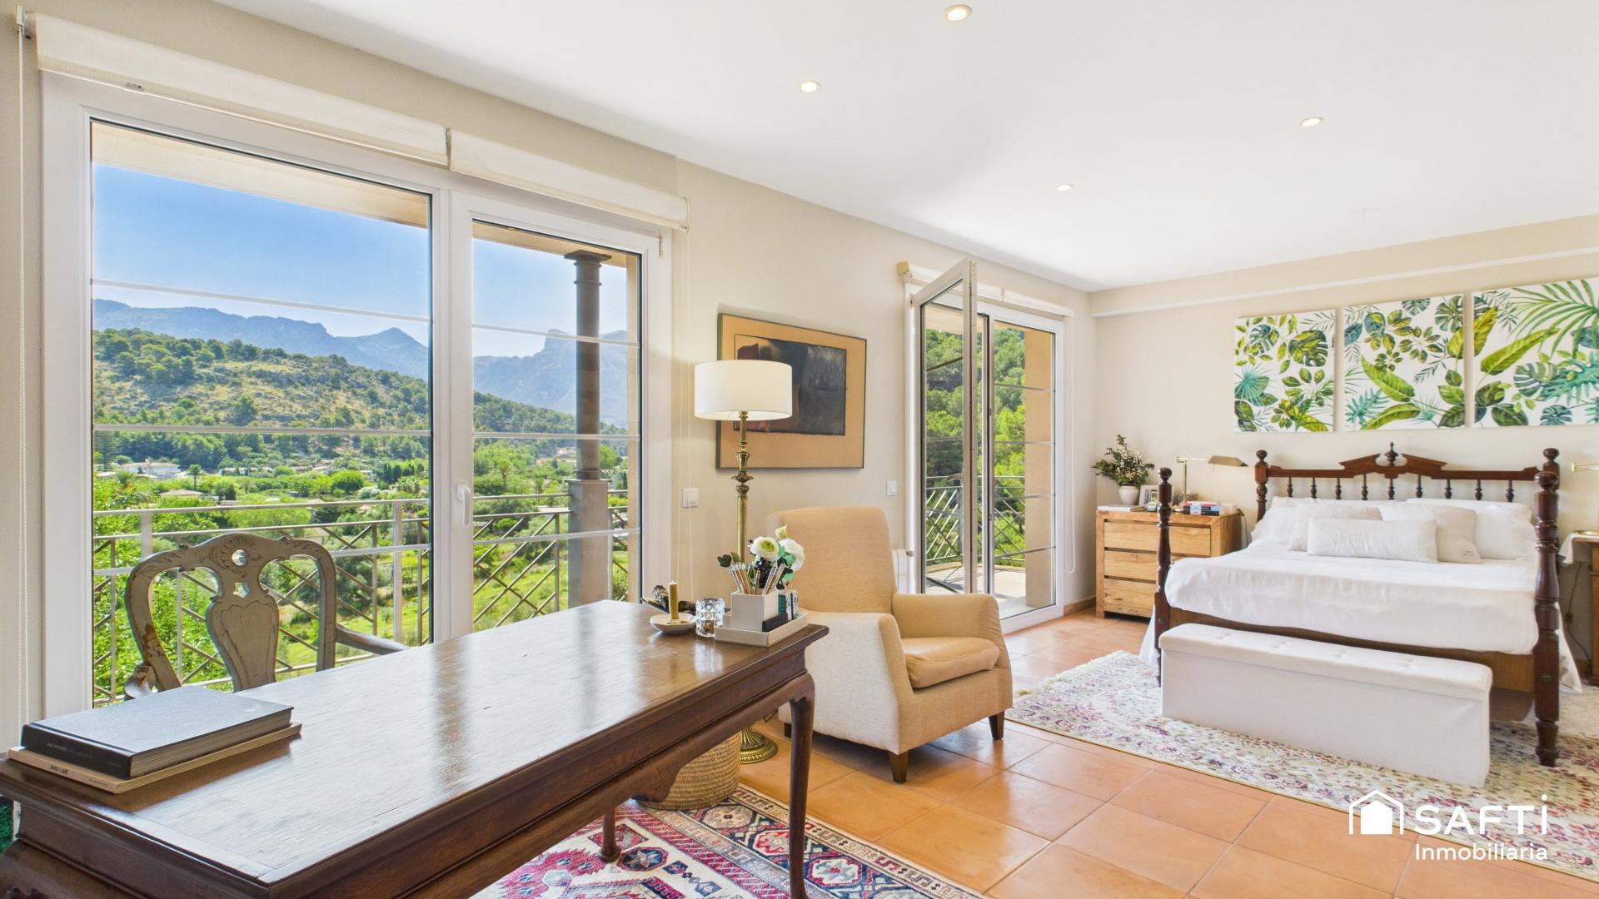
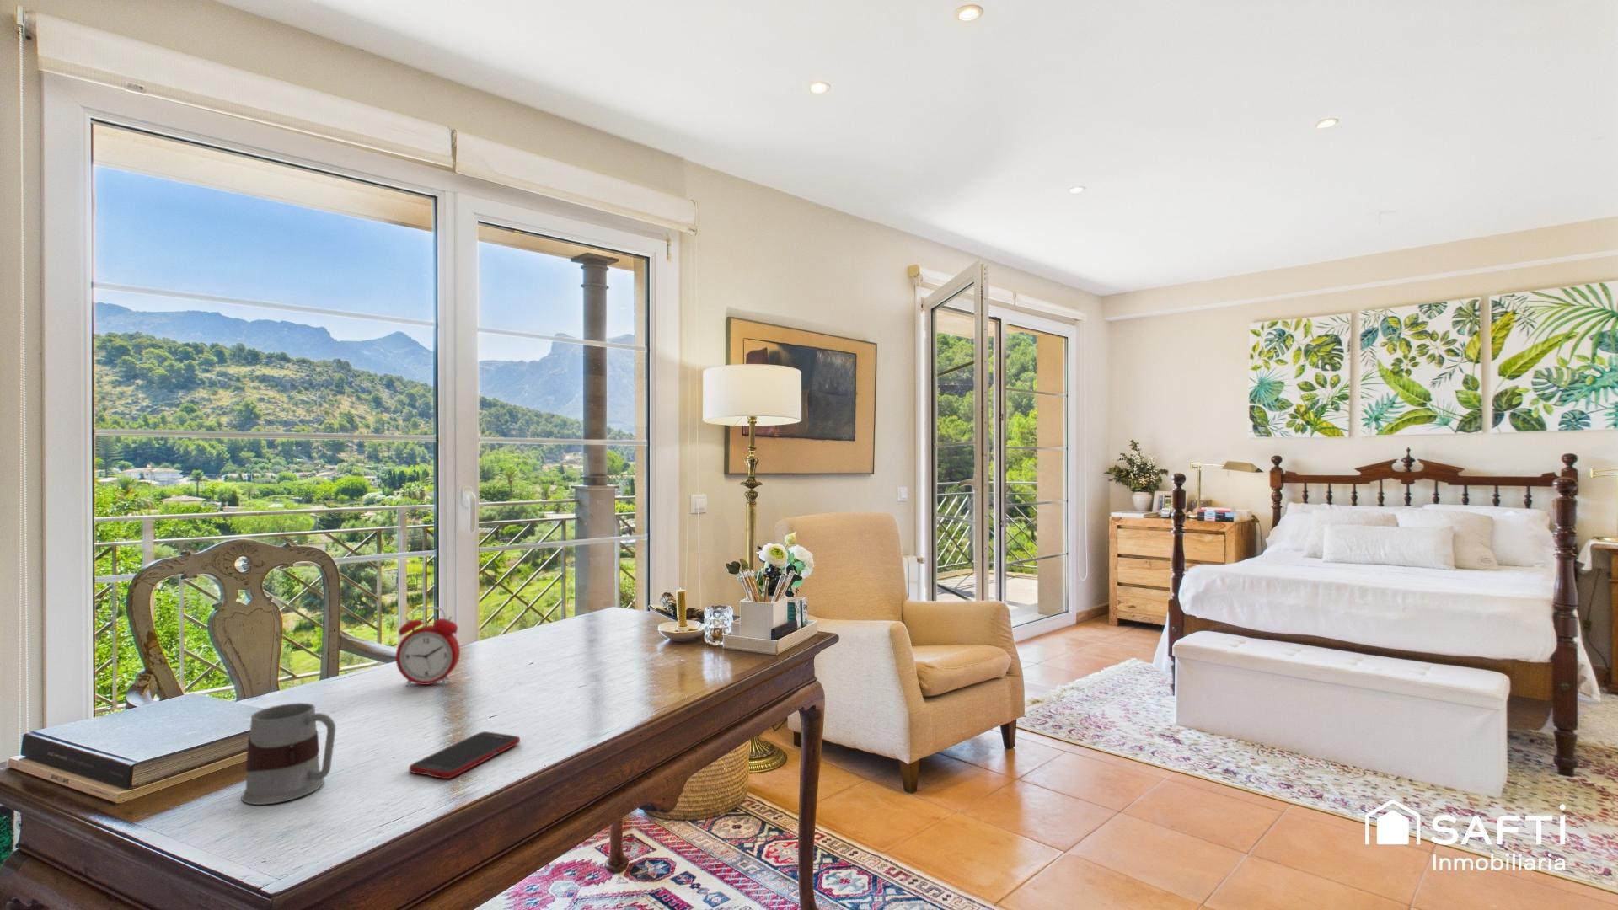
+ mug [240,702,337,806]
+ alarm clock [396,606,461,687]
+ cell phone [408,730,521,779]
